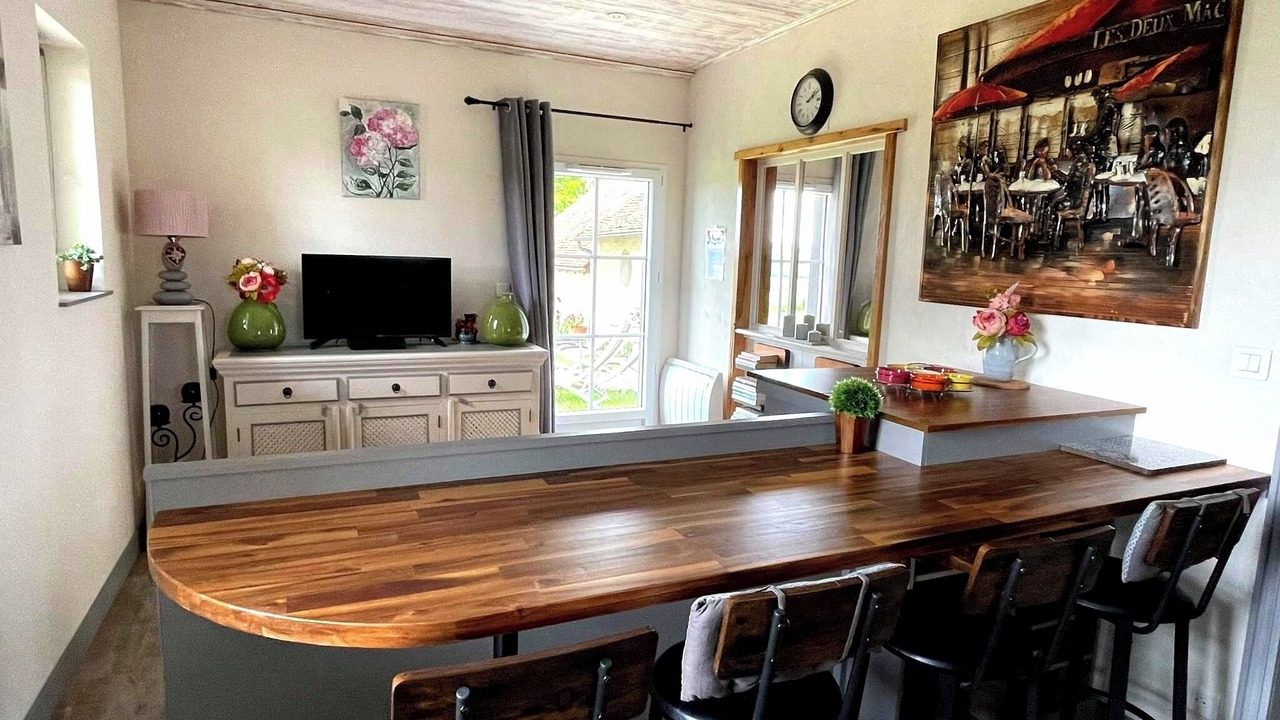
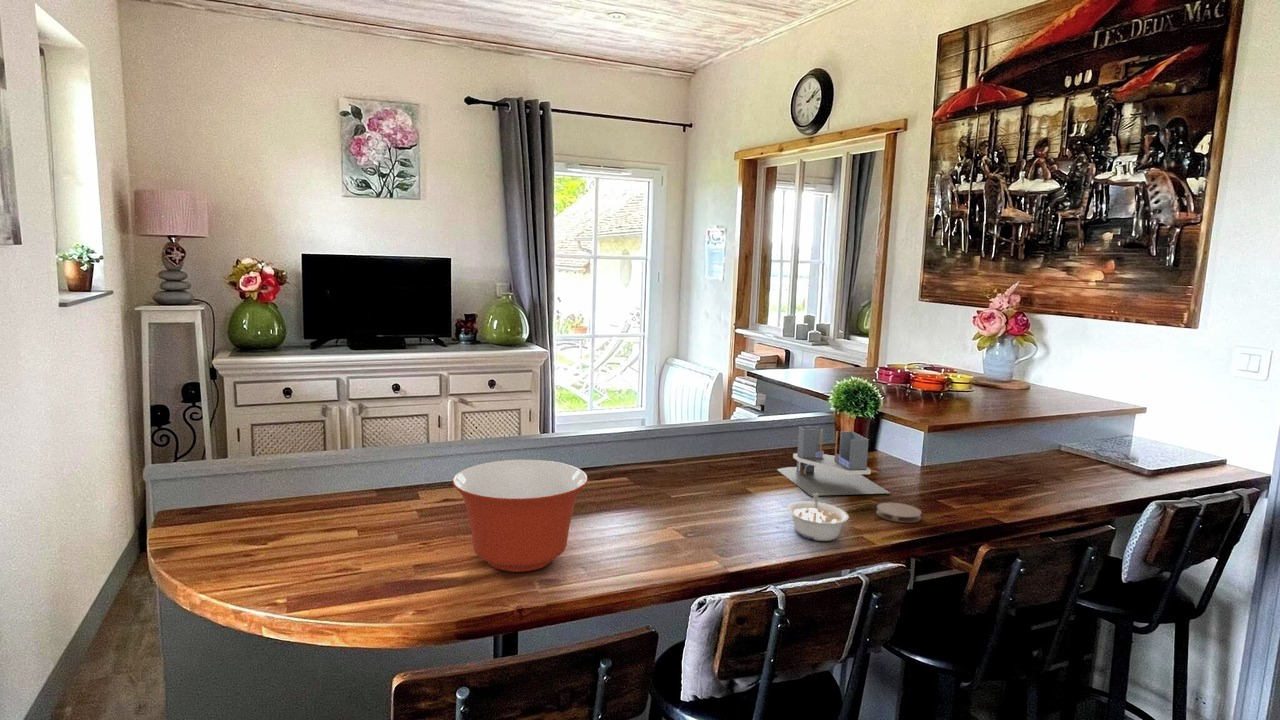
+ legume [786,494,850,542]
+ coaster [875,502,923,524]
+ mixing bowl [452,459,589,573]
+ utensil holder [776,425,891,497]
